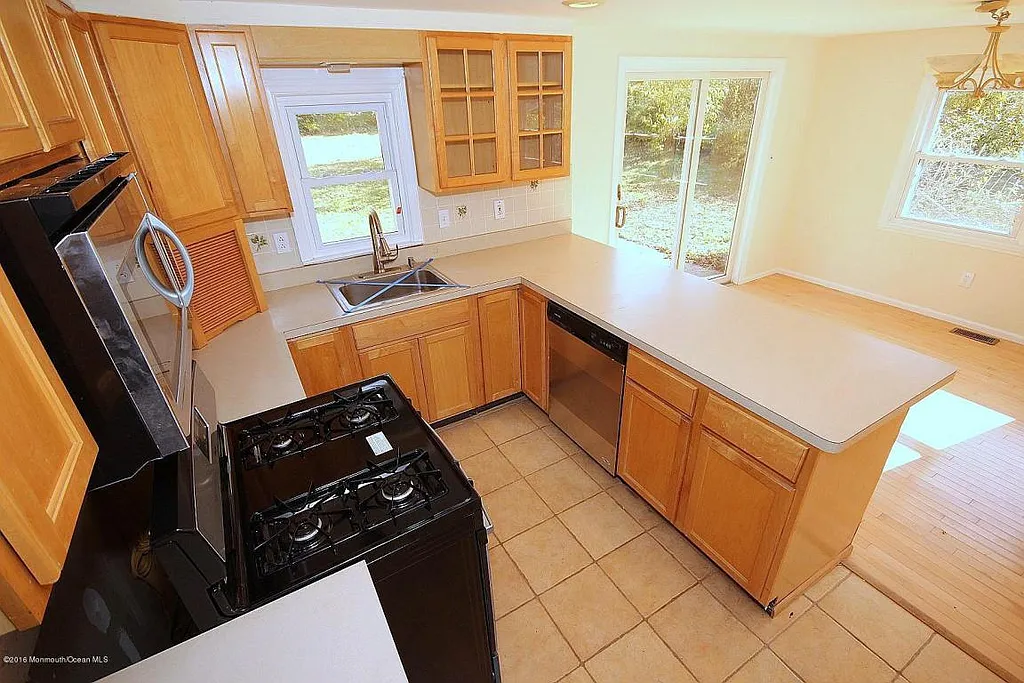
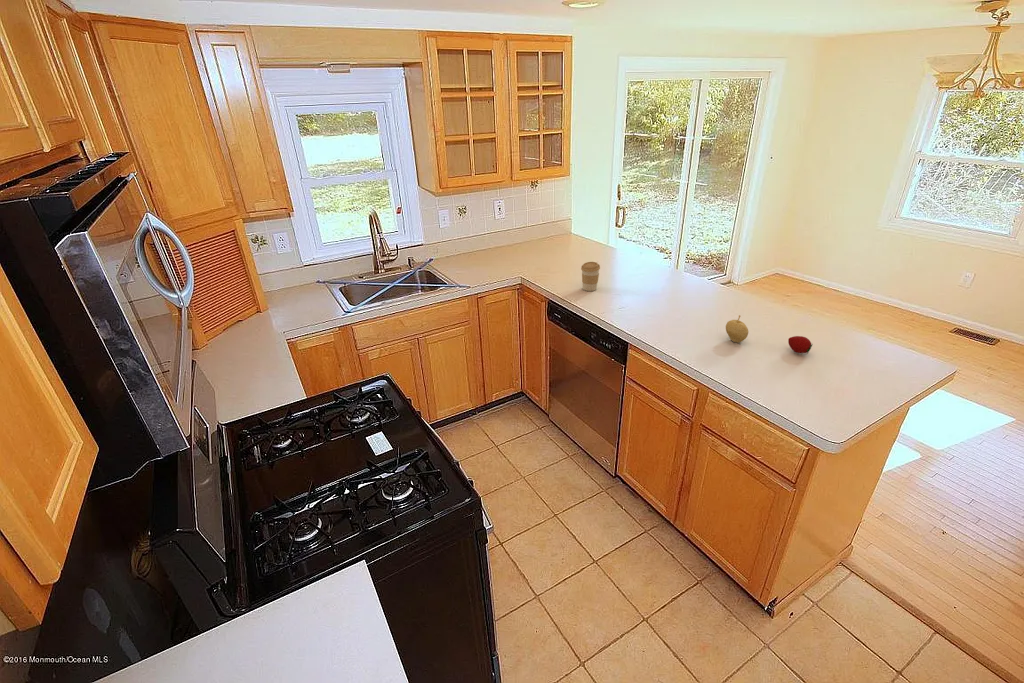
+ coffee cup [580,261,601,292]
+ fruit [787,335,814,354]
+ fruit [725,314,749,344]
